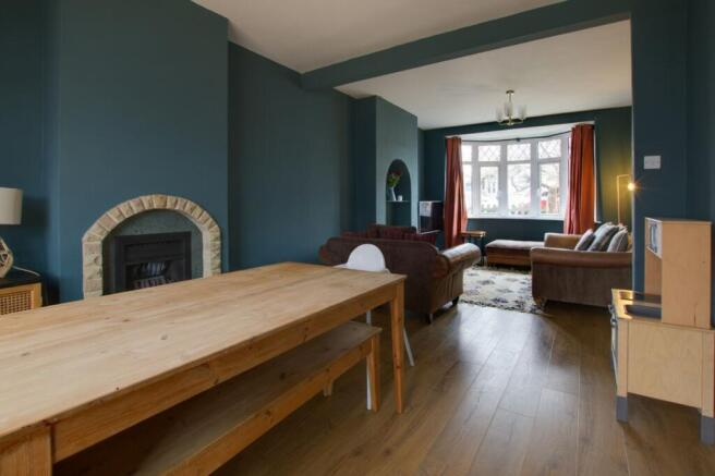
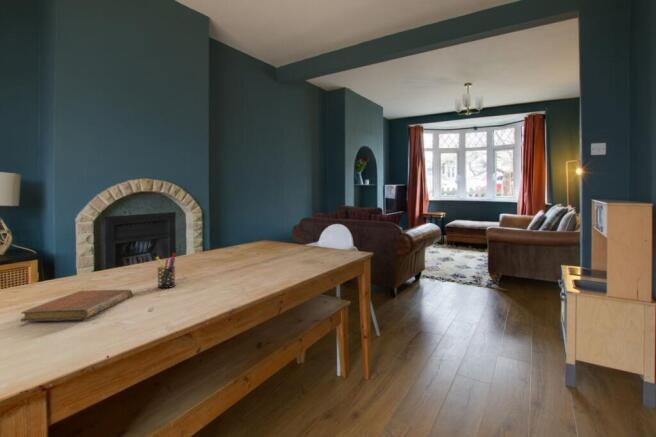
+ pen holder [155,252,176,289]
+ notebook [20,289,133,323]
